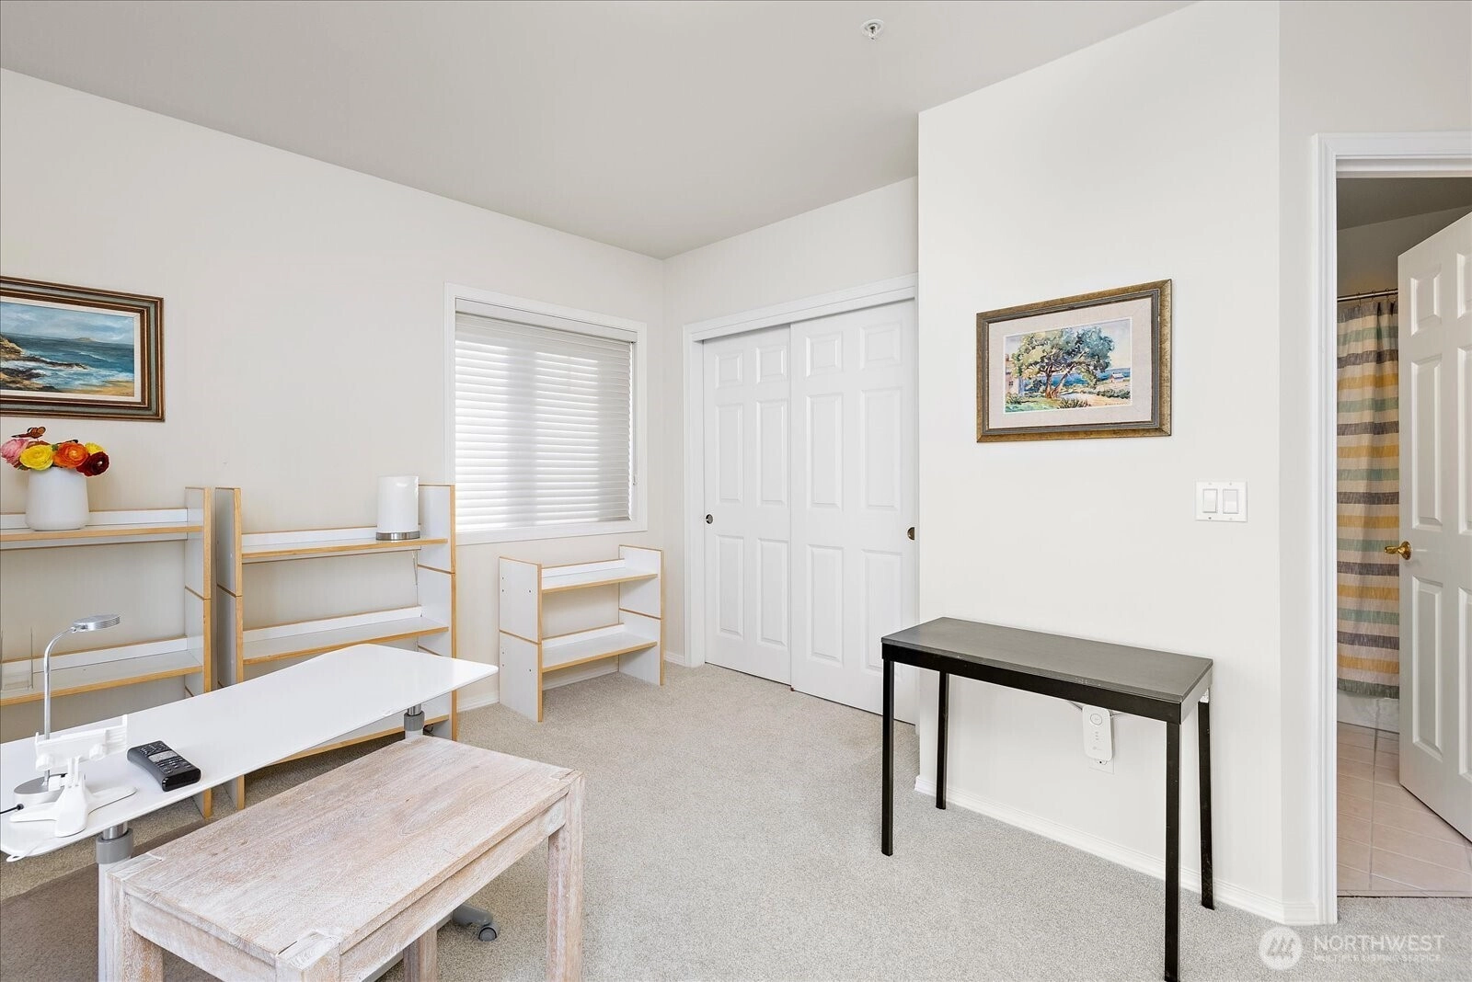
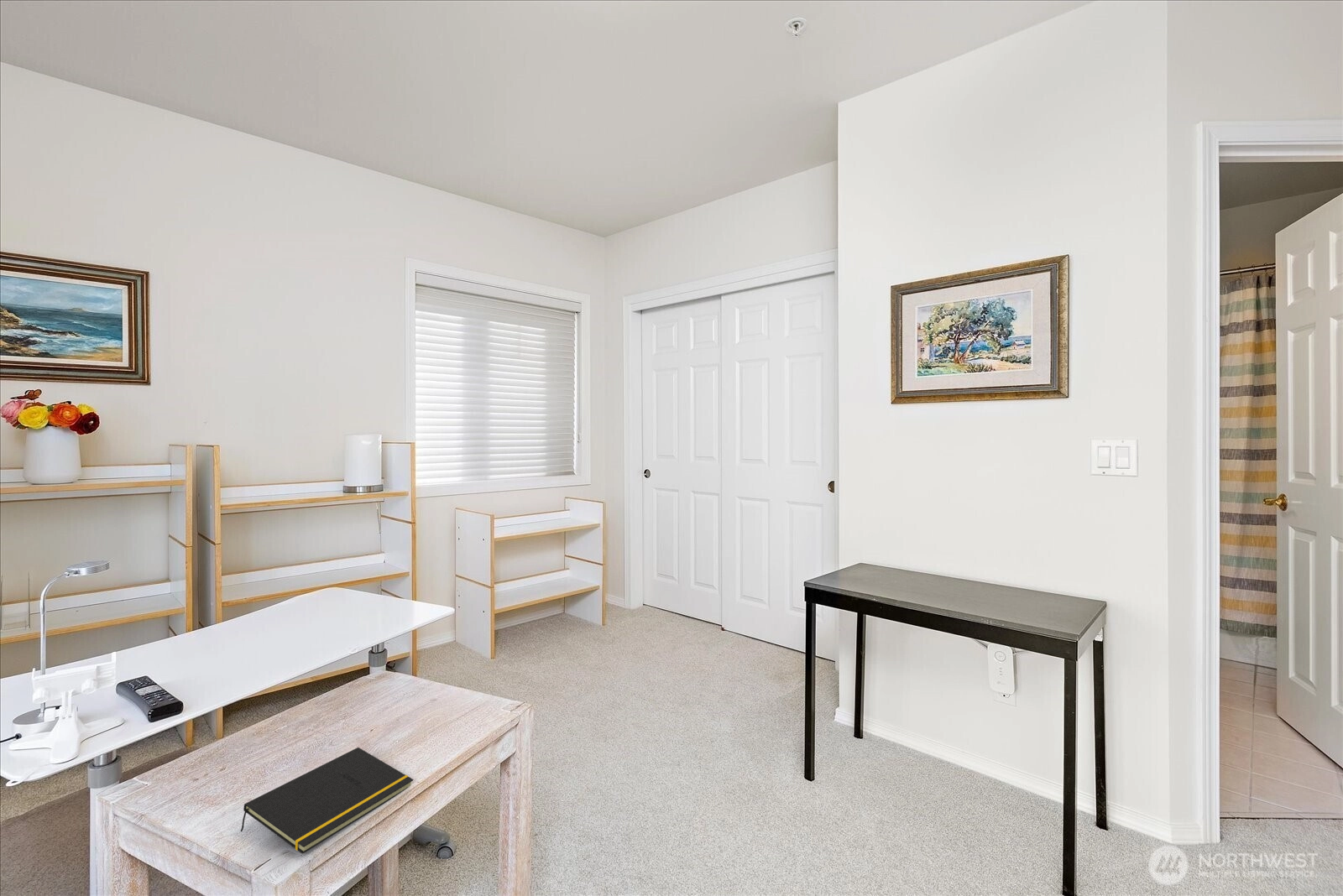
+ notepad [240,747,415,855]
